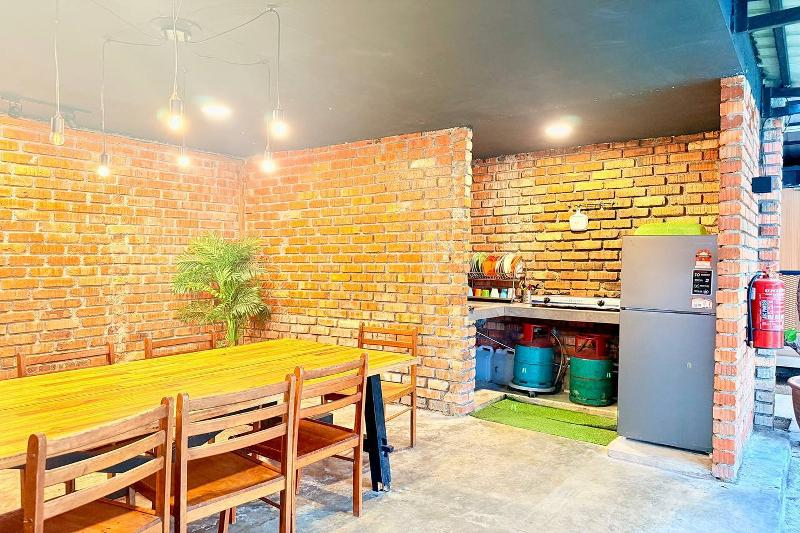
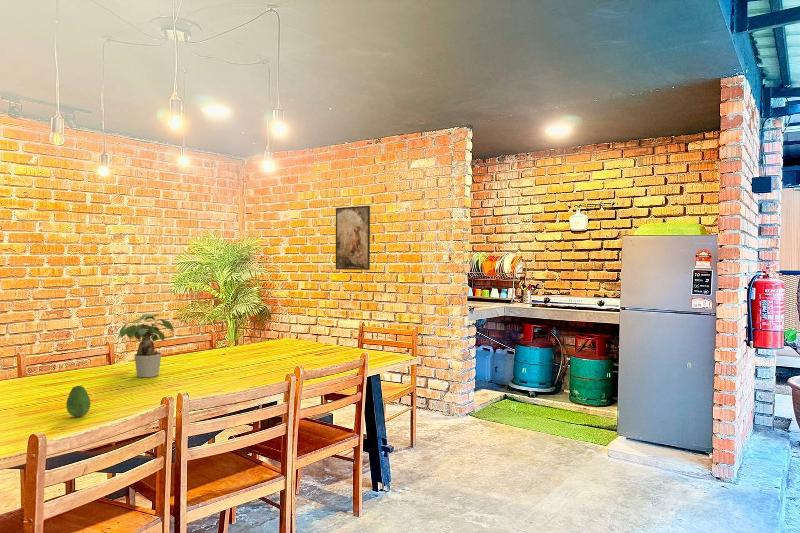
+ potted plant [117,313,174,378]
+ fruit [65,385,92,418]
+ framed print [335,205,371,271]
